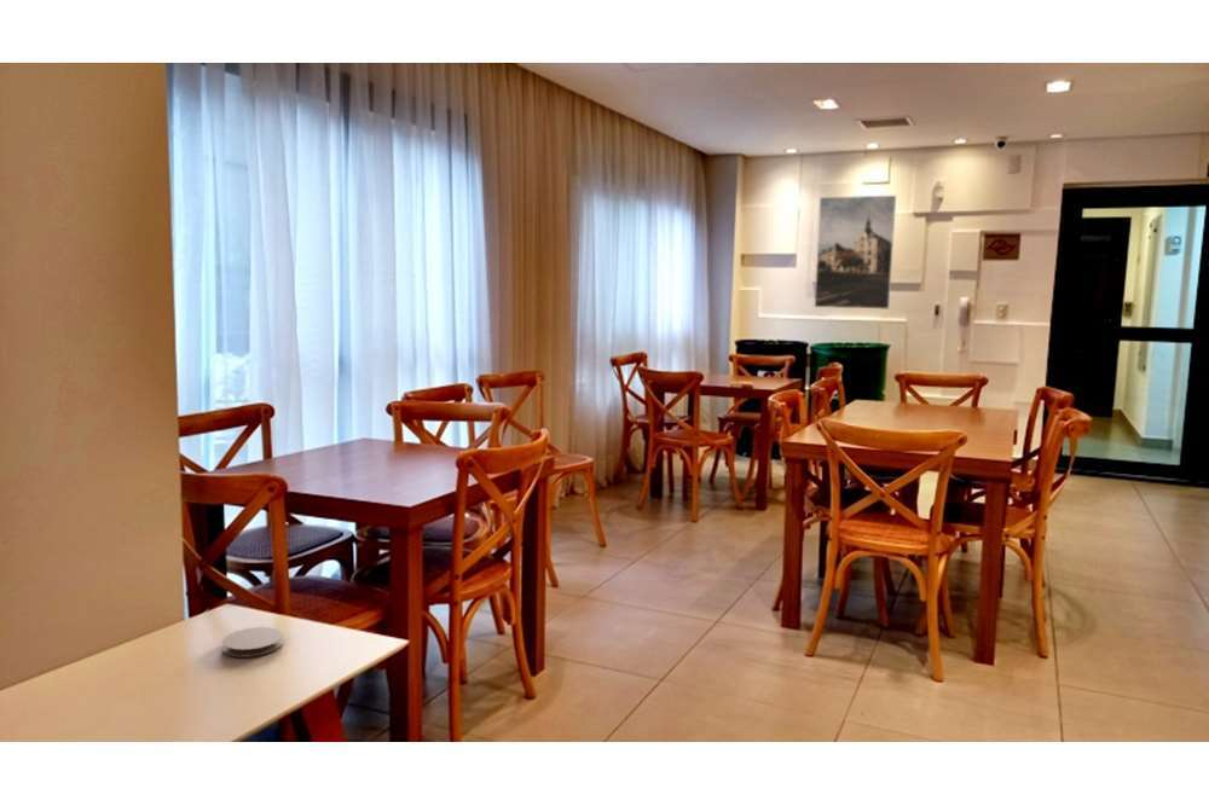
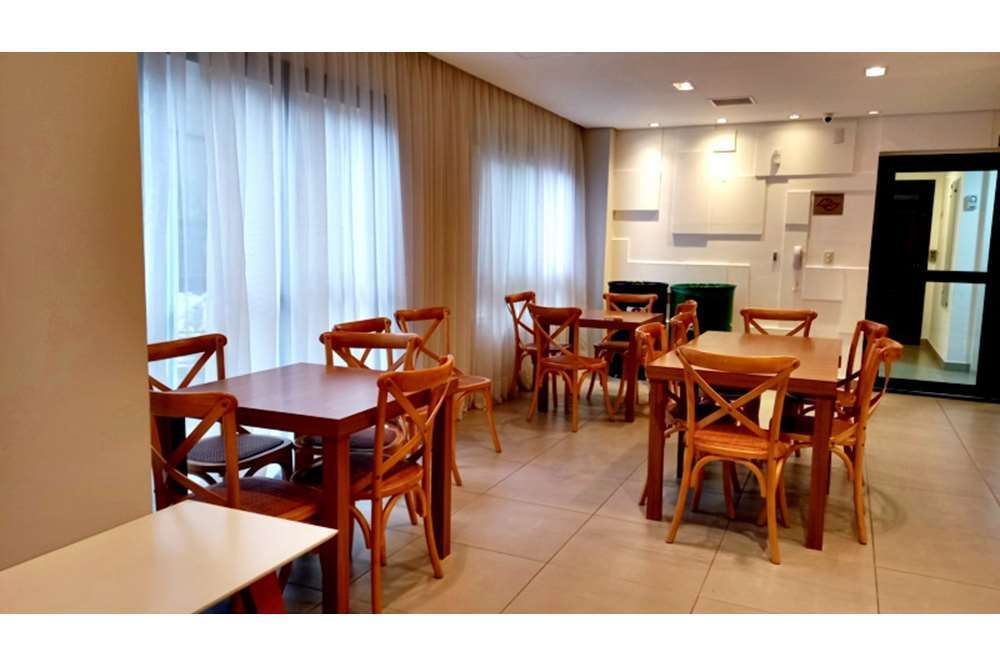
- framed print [814,195,897,311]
- coaster [221,626,284,659]
